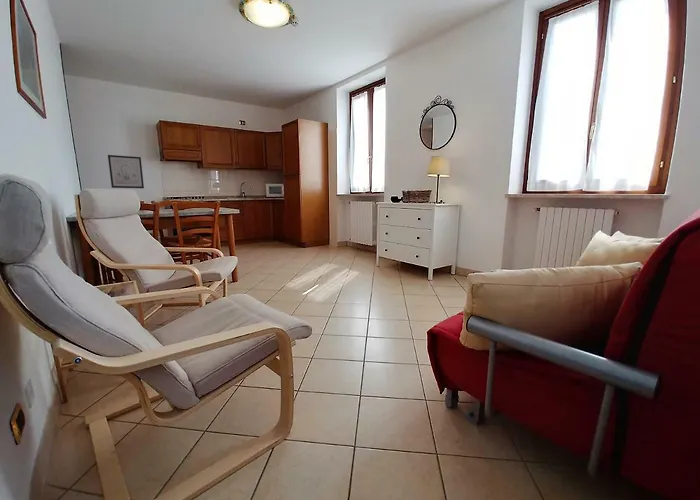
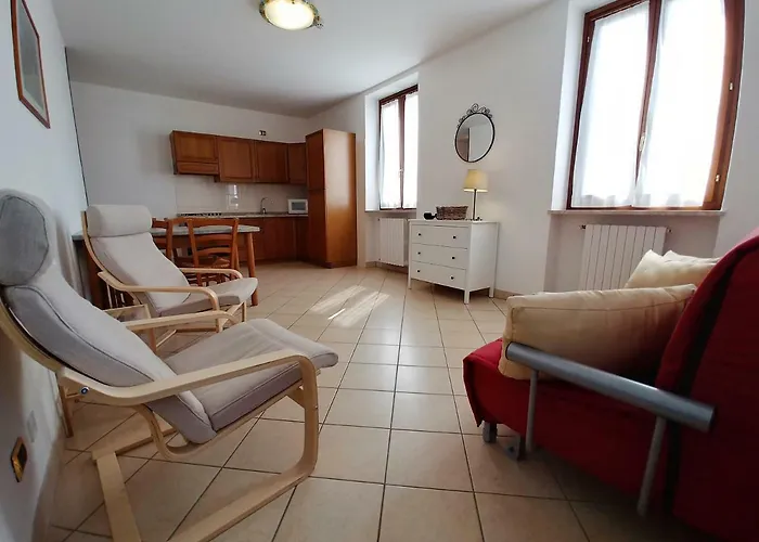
- wall art [107,154,145,189]
